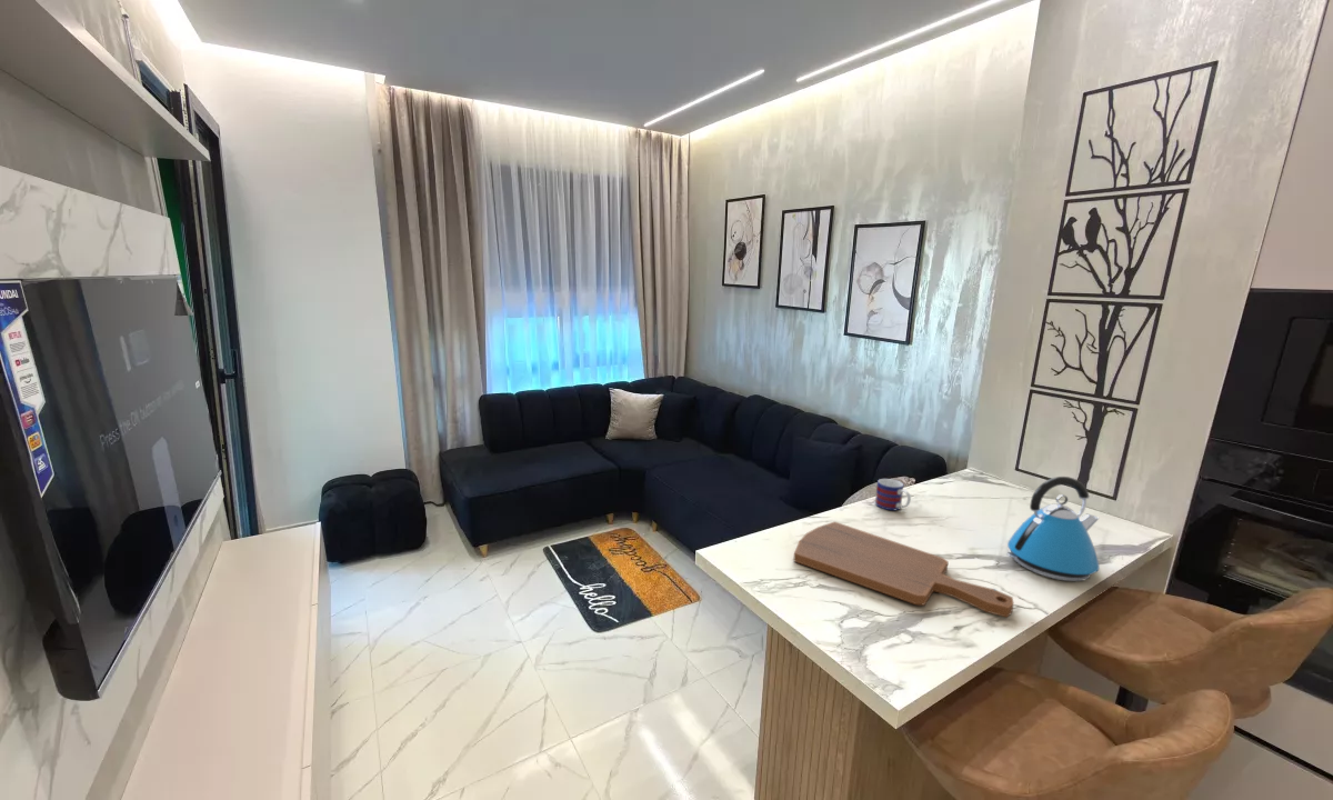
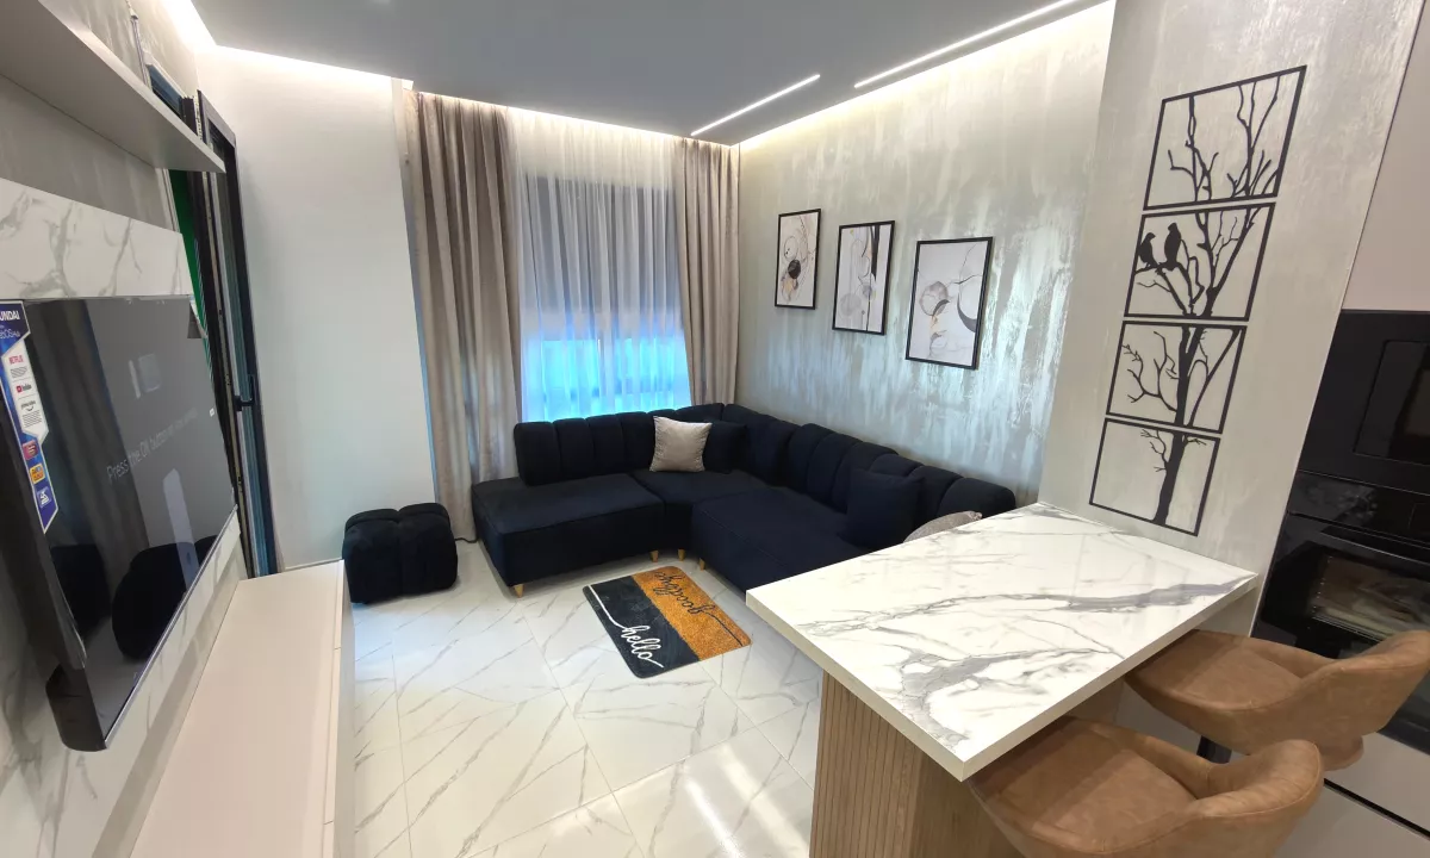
- kettle [1005,476,1101,582]
- mug [874,478,912,511]
- cutting board [792,520,1015,619]
